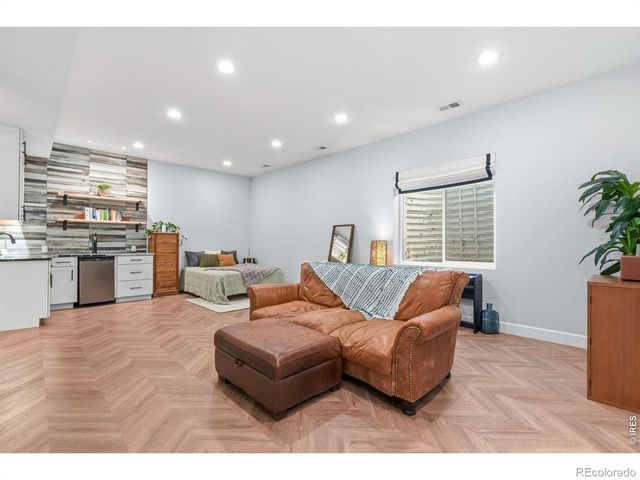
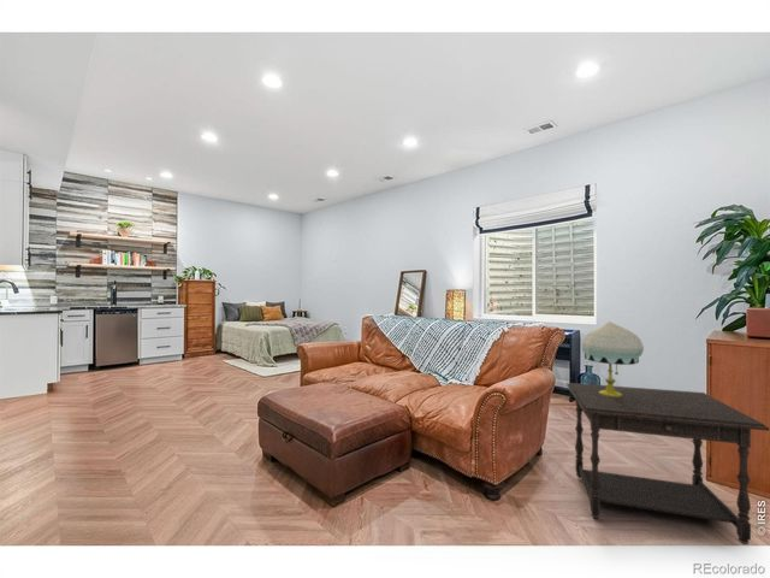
+ table lamp [581,320,645,397]
+ side table [565,382,770,545]
